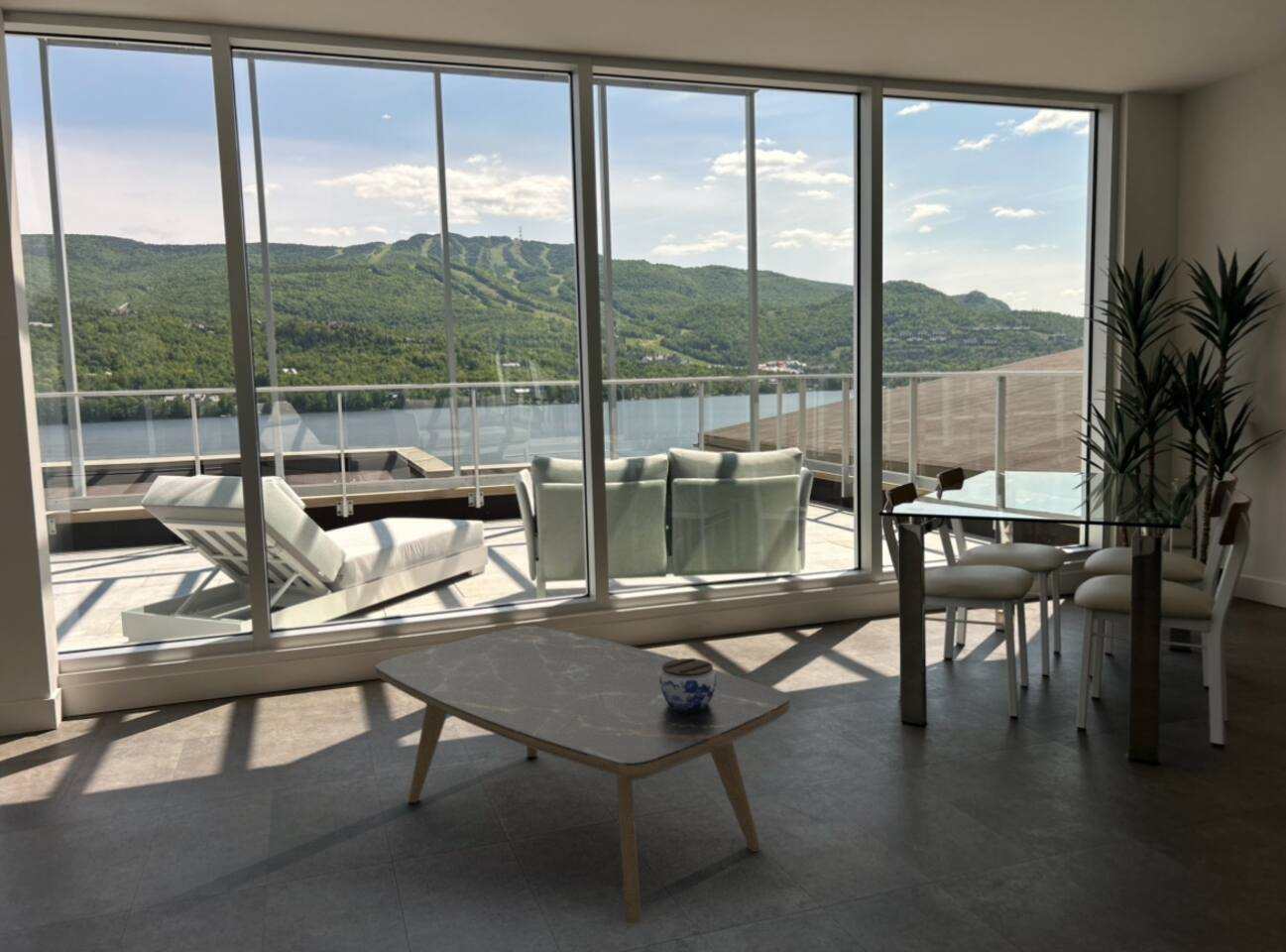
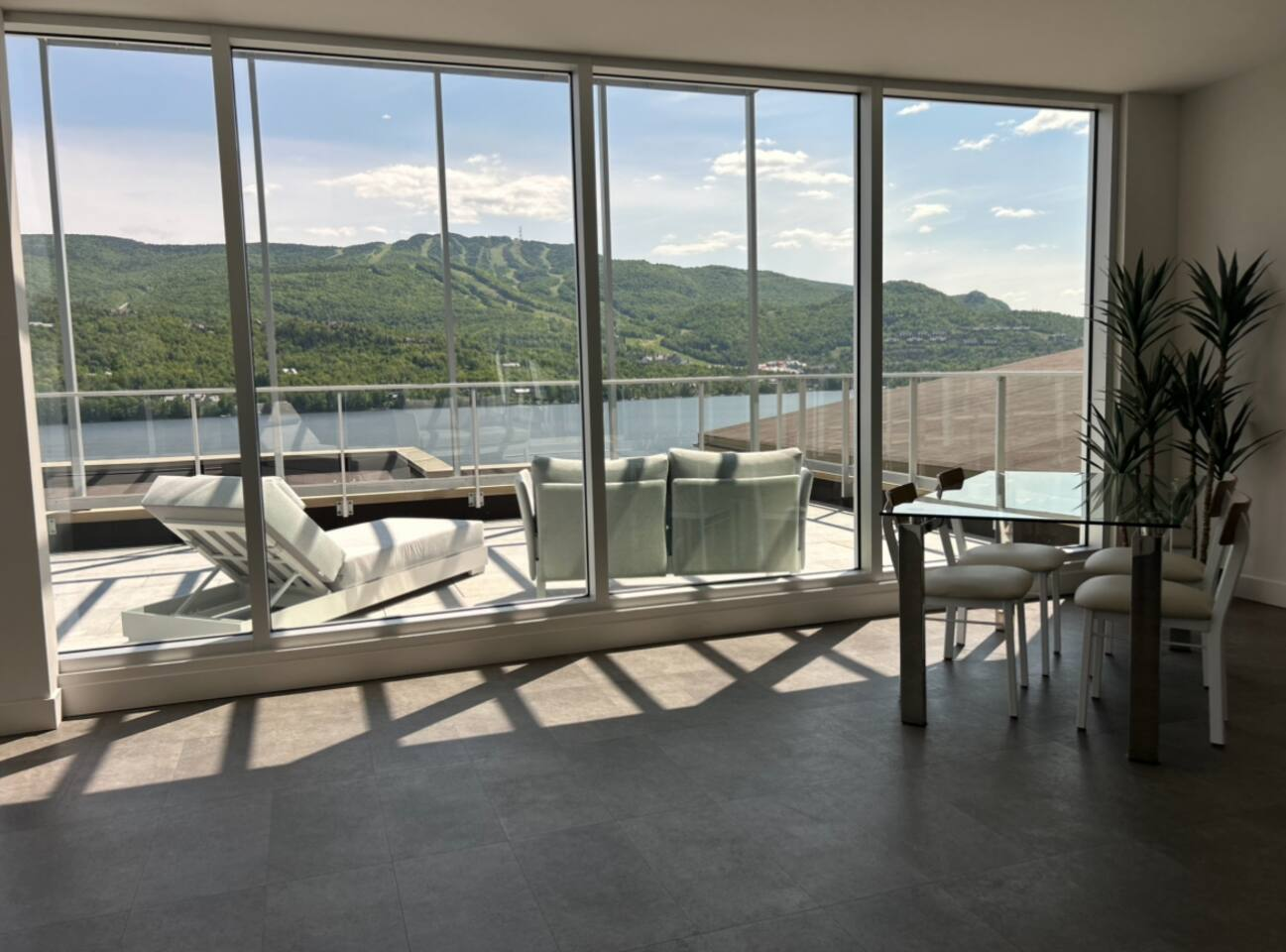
- coffee table [374,625,791,924]
- jar [659,657,716,711]
